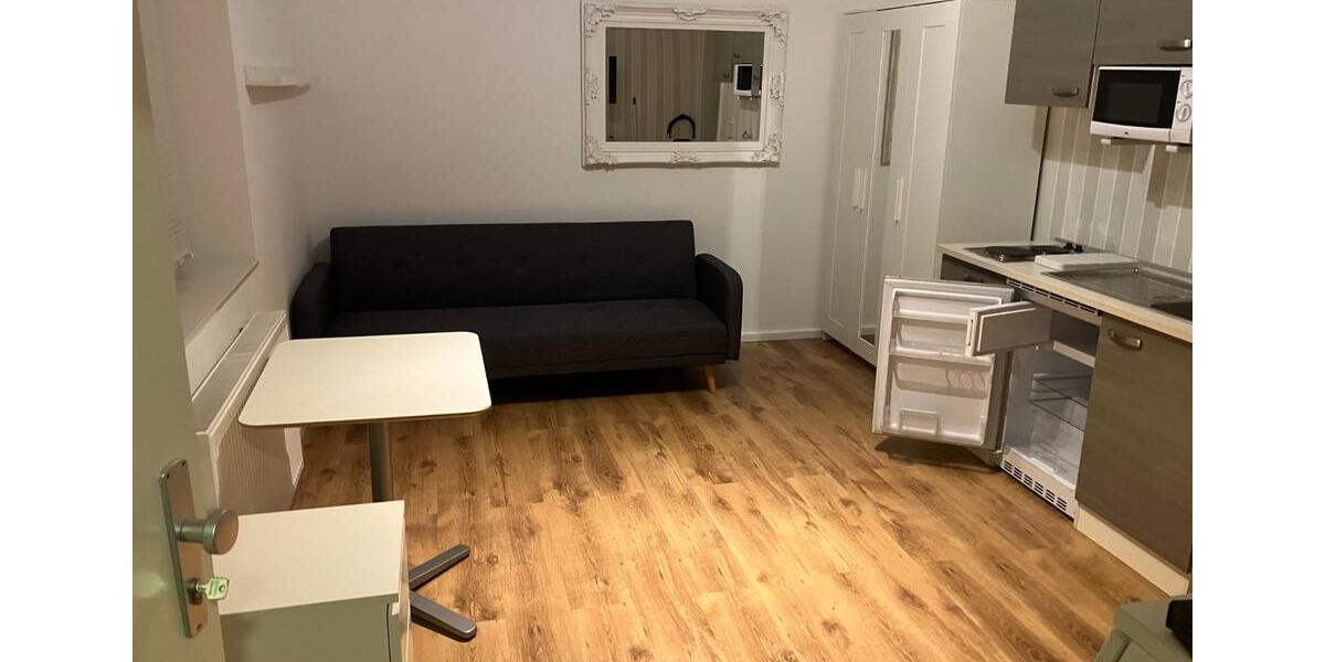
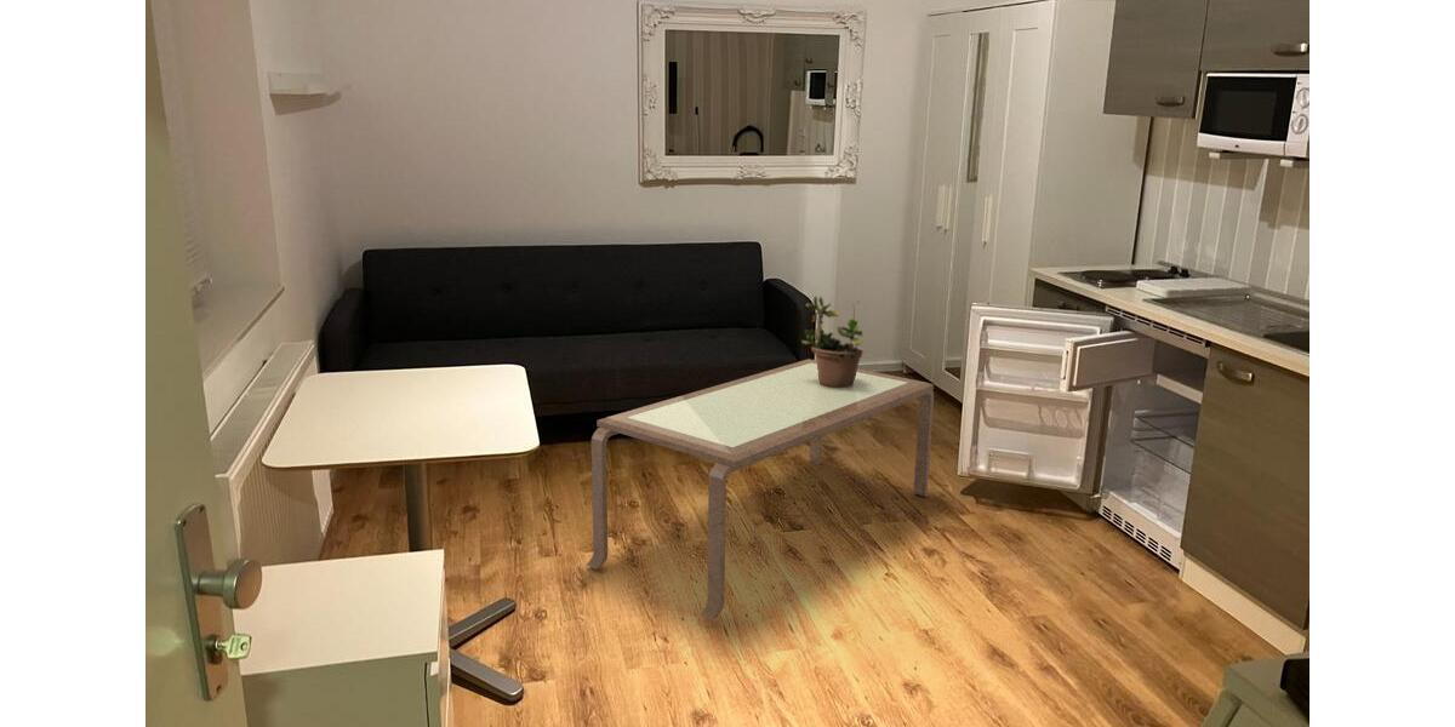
+ potted plant [800,294,865,388]
+ coffee table [586,357,935,620]
